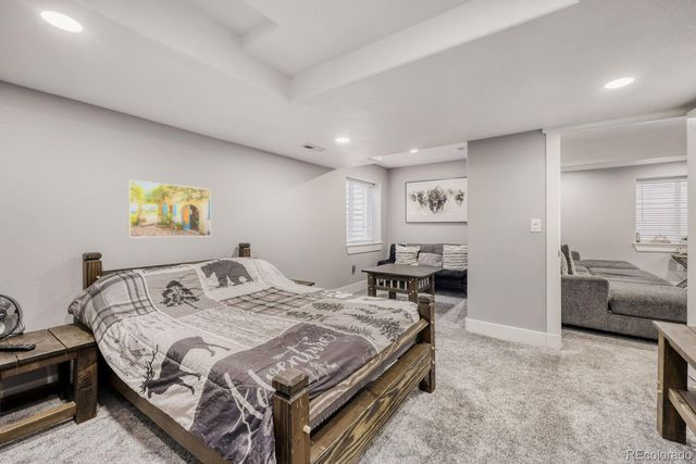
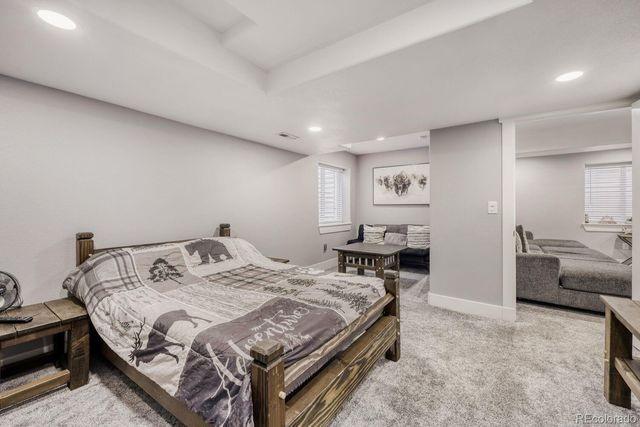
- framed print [127,179,212,238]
